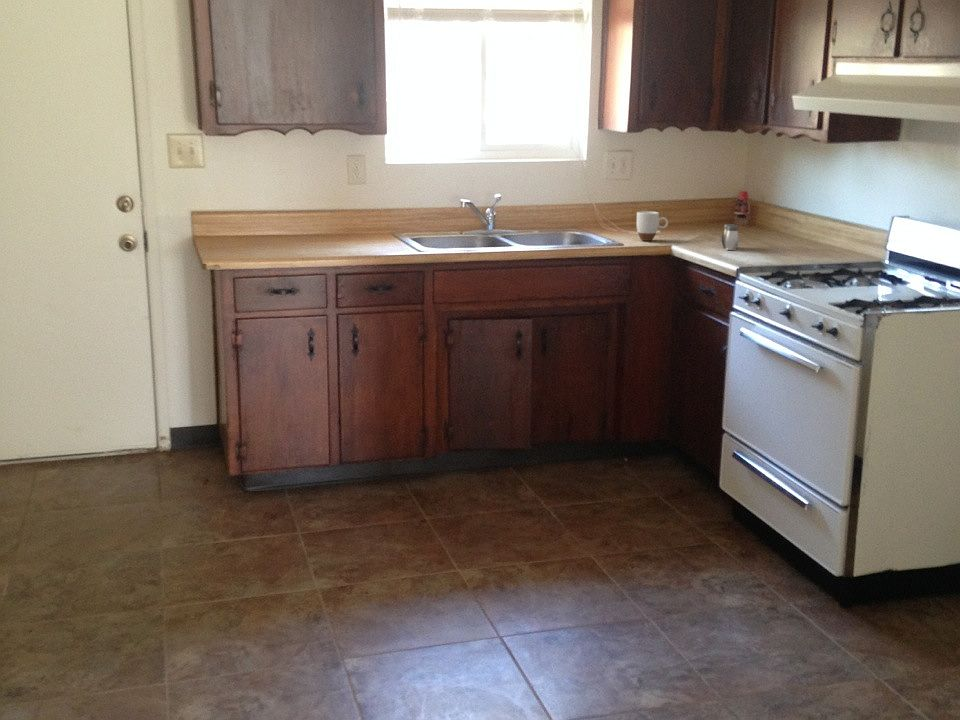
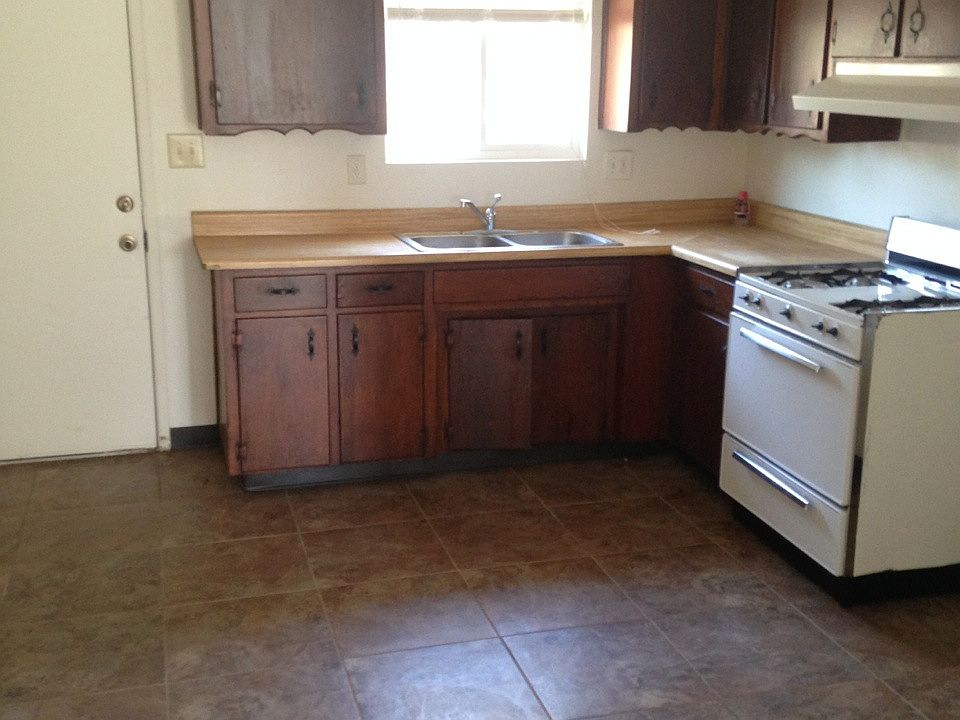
- salt and pepper shaker [721,223,740,251]
- mug [636,210,669,242]
